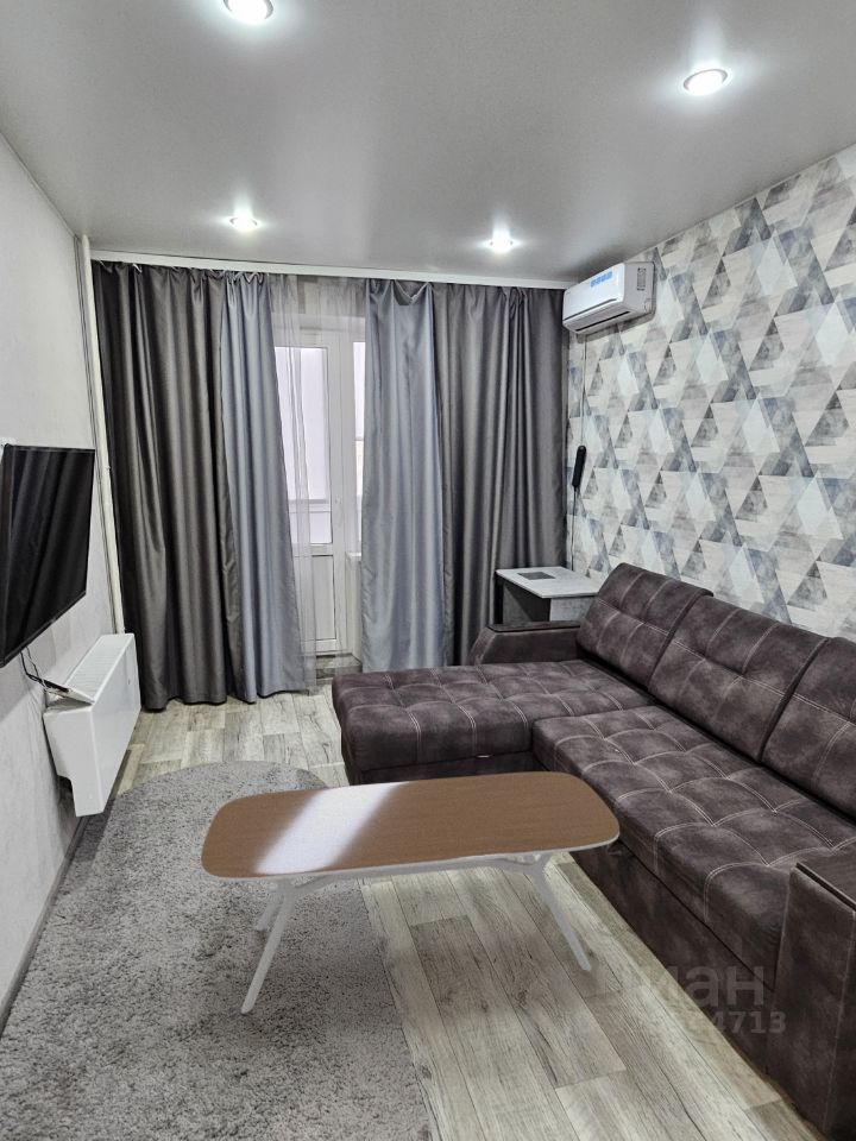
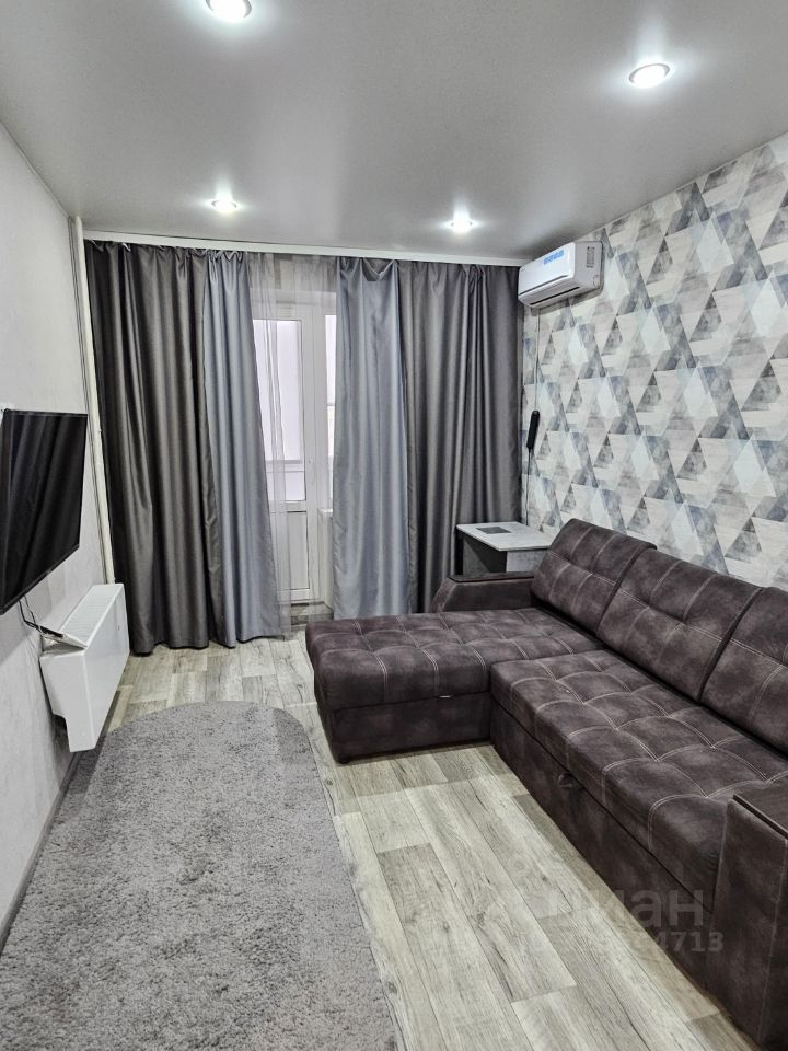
- coffee table [200,770,621,1015]
